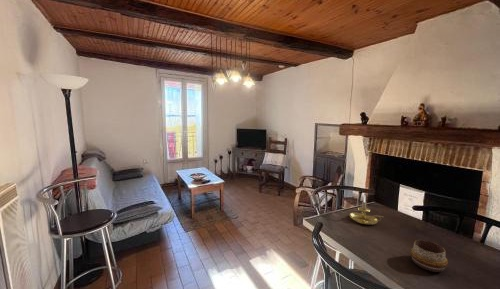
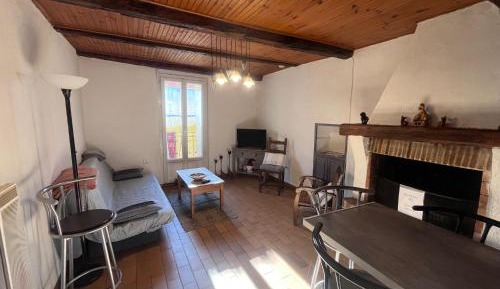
- decorative bowl [409,239,449,273]
- candle holder [348,195,384,226]
